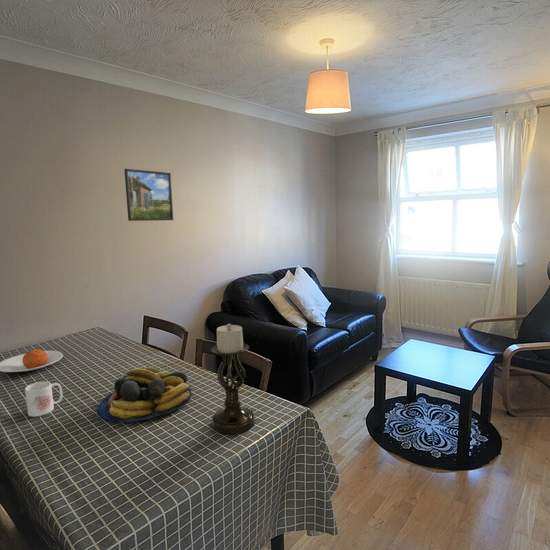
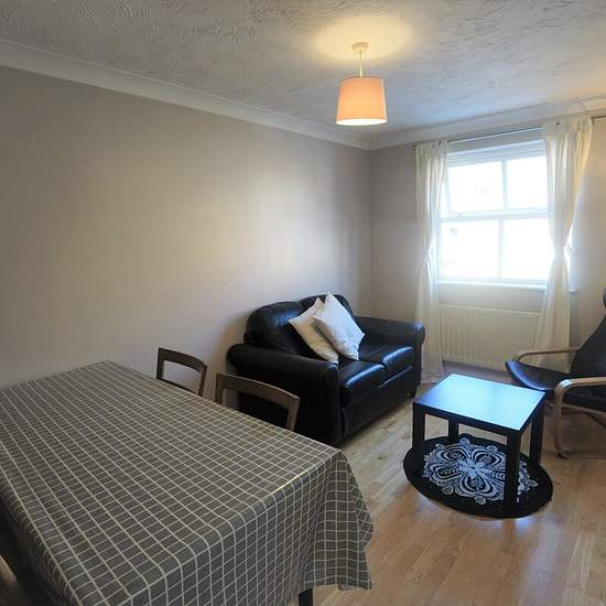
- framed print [123,168,174,222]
- fruit bowl [97,366,192,423]
- mug [24,381,64,418]
- plate [0,349,64,373]
- candle holder [210,323,256,435]
